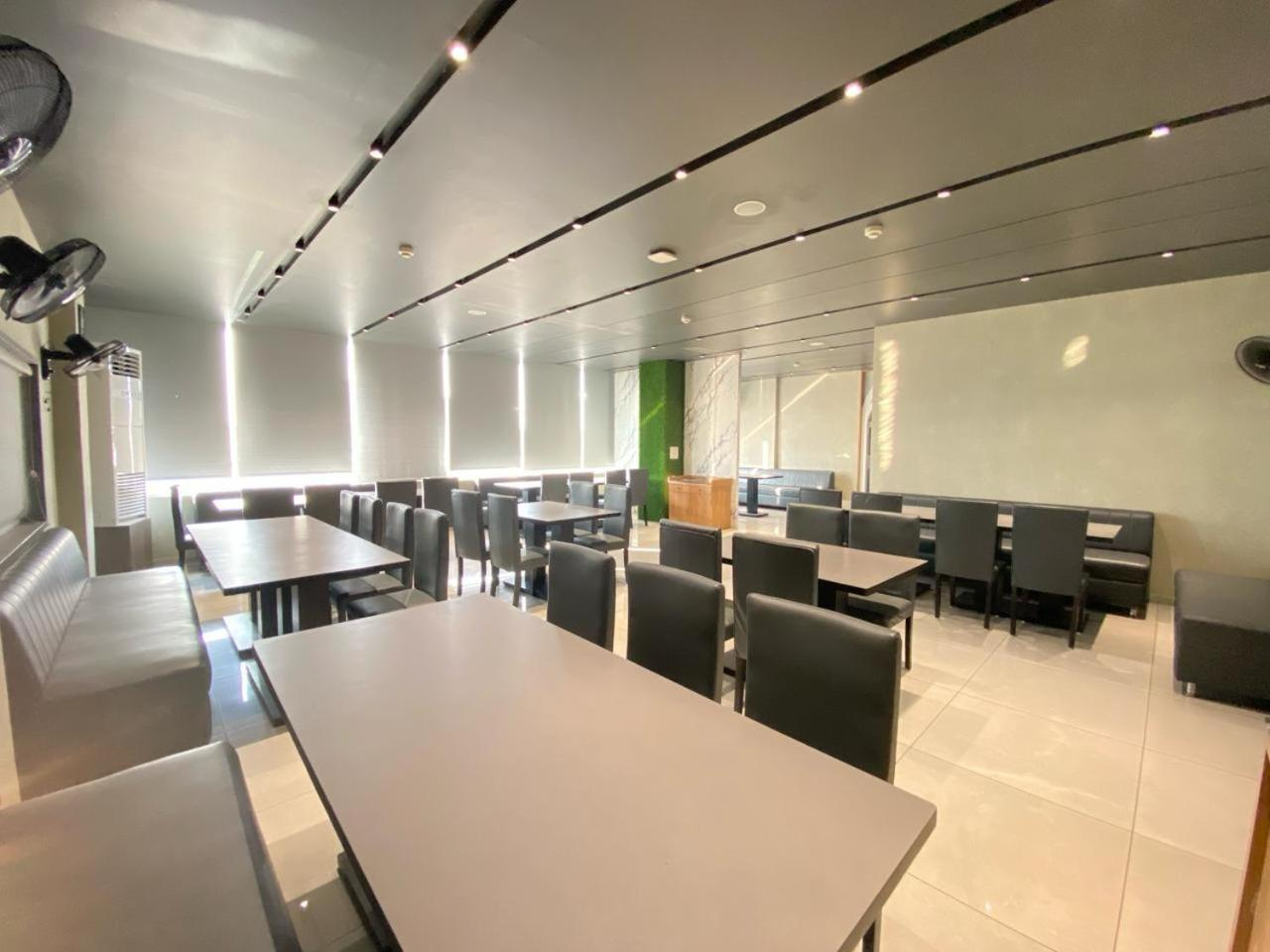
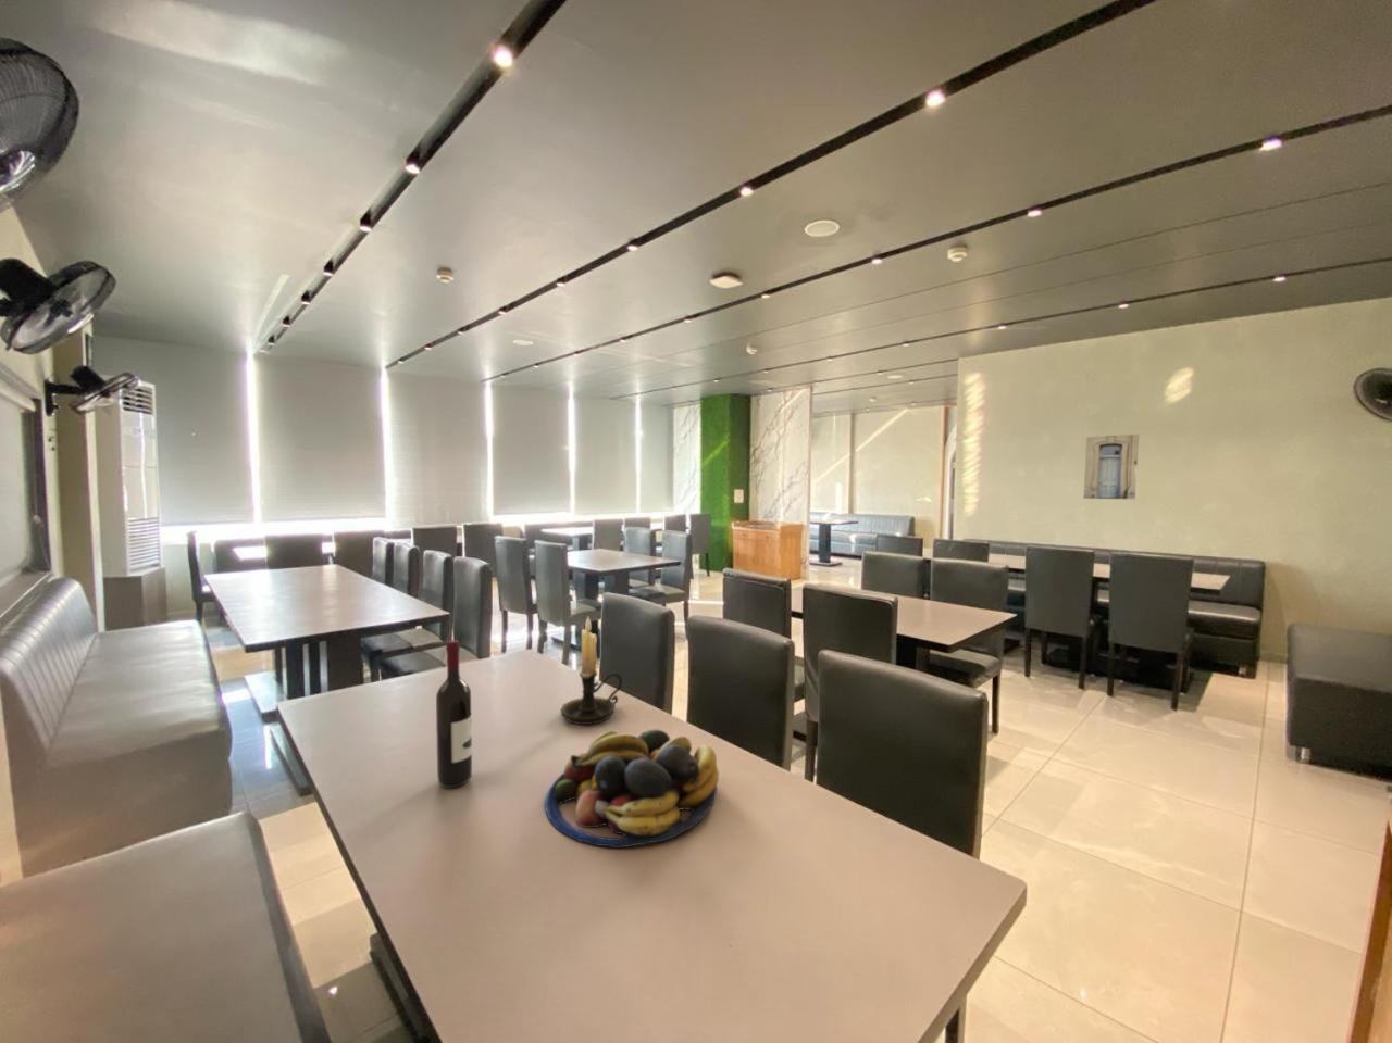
+ wine bottle [435,639,473,789]
+ fruit bowl [544,727,720,848]
+ wall art [1082,434,1140,500]
+ candle holder [560,616,624,725]
